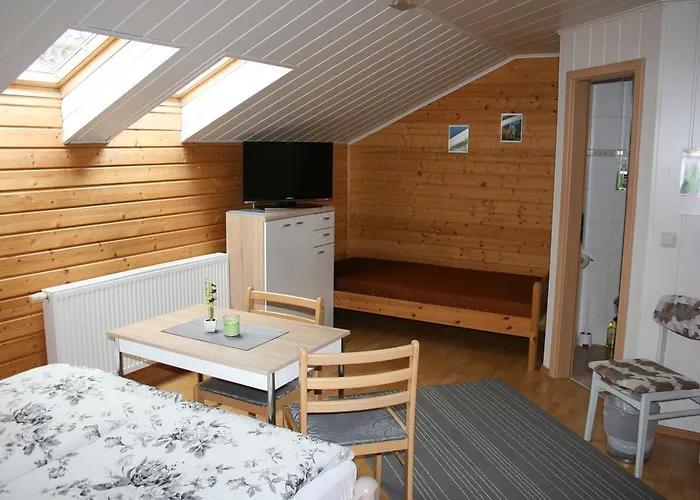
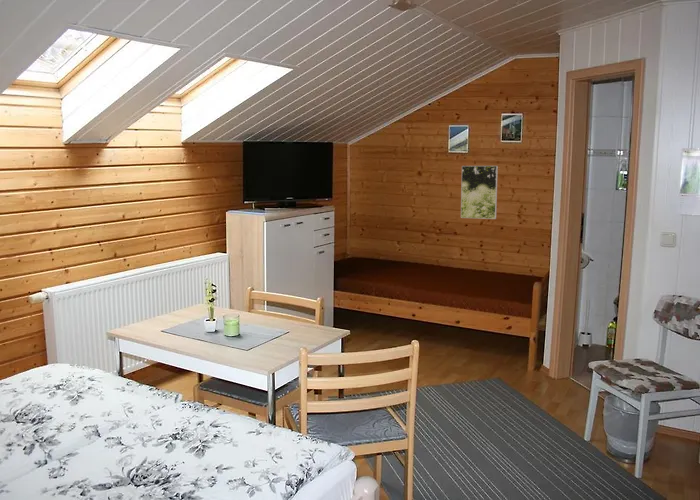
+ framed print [460,165,499,220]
